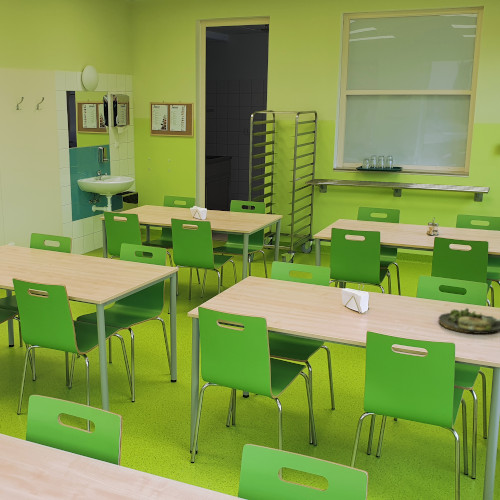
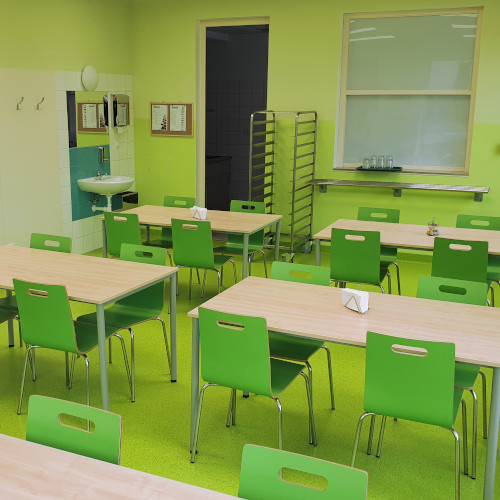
- dinner plate [438,307,500,335]
